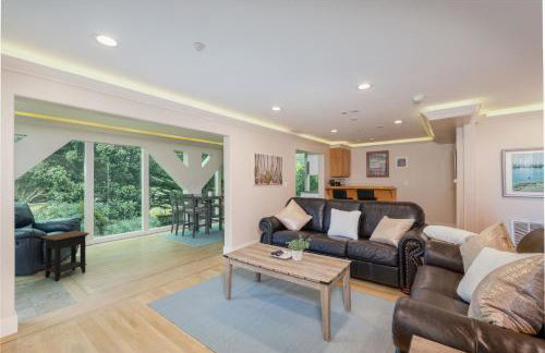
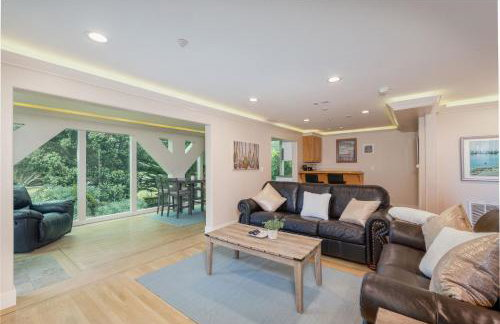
- side table [40,230,90,282]
